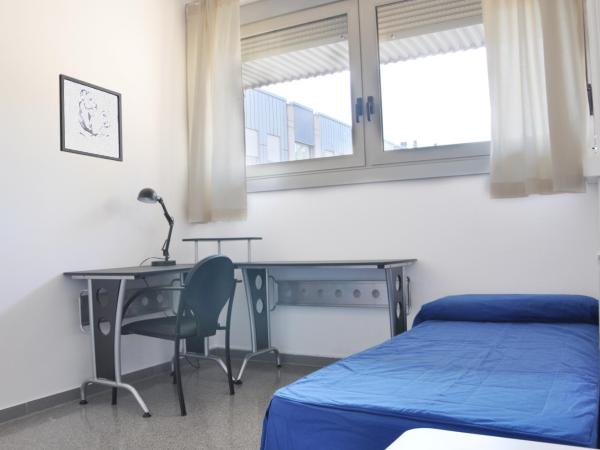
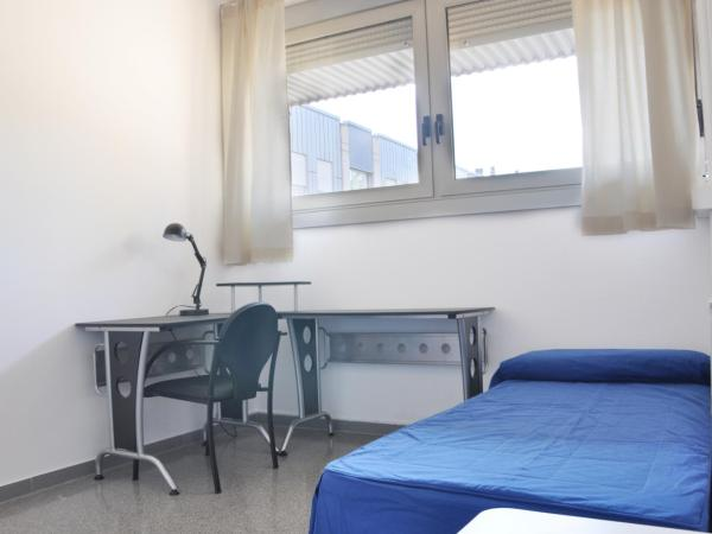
- wall art [58,73,124,163]
